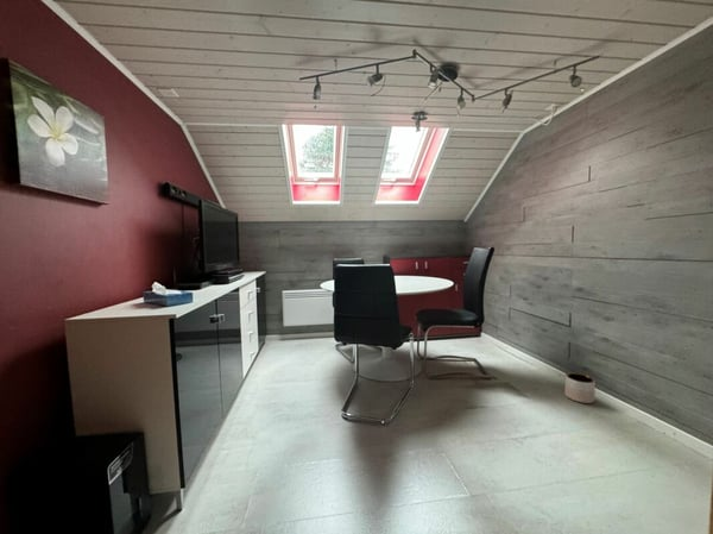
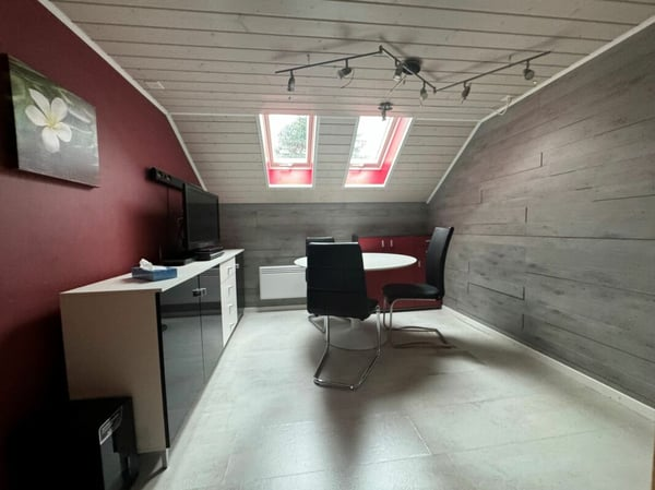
- planter [563,371,597,404]
